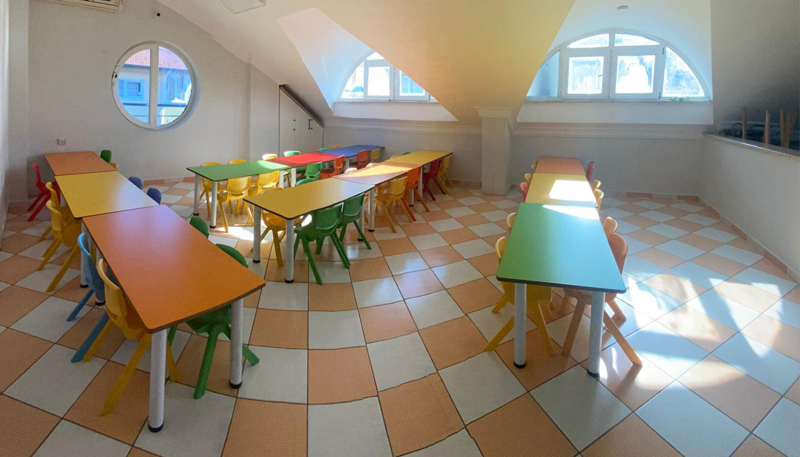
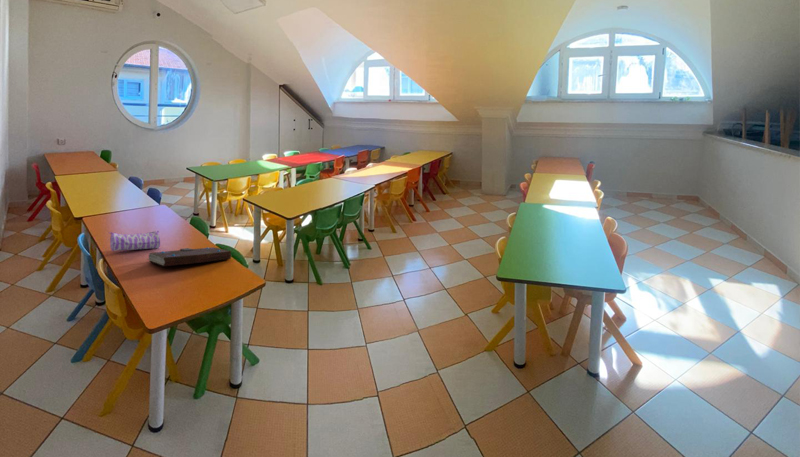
+ book [146,246,232,267]
+ pencil case [108,230,161,252]
